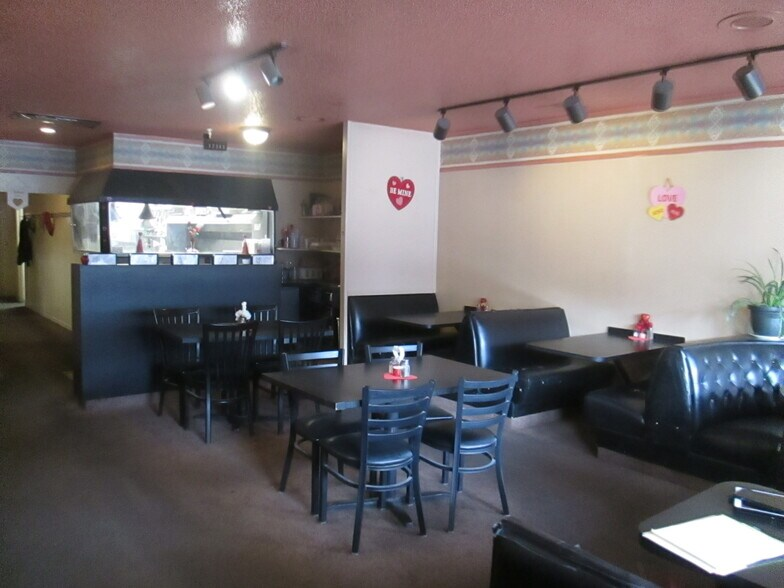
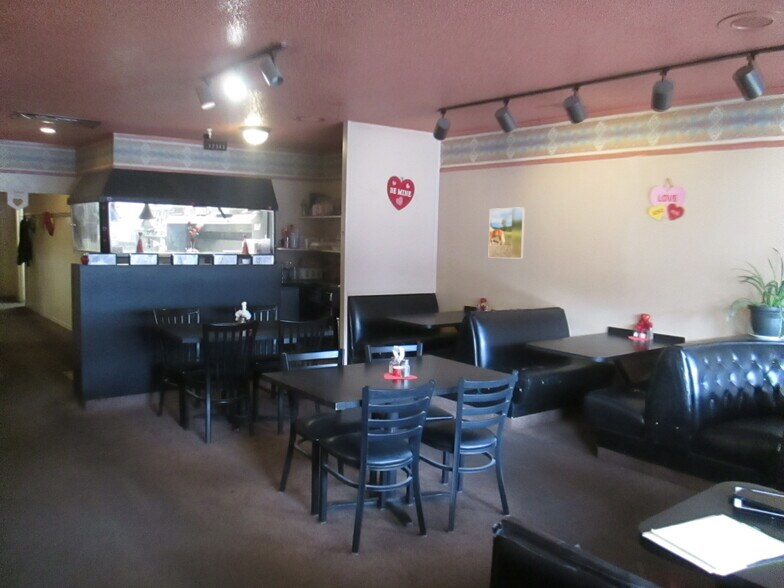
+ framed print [488,206,526,259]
